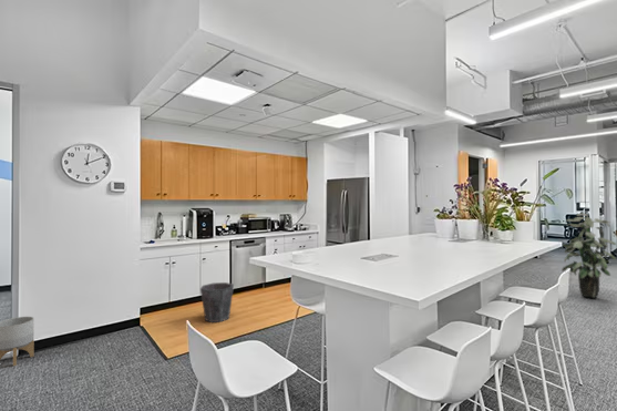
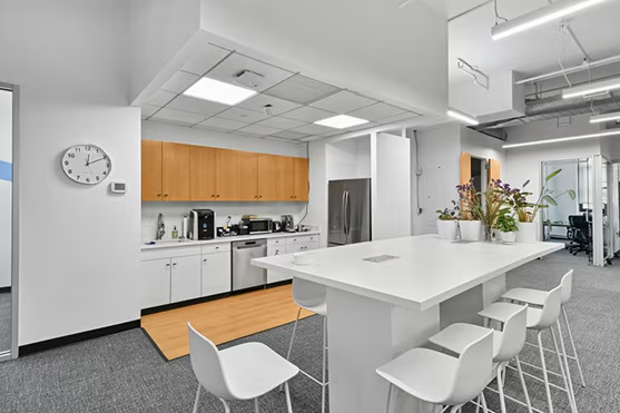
- indoor plant [561,213,617,299]
- planter [0,316,35,367]
- waste bin [199,281,235,323]
